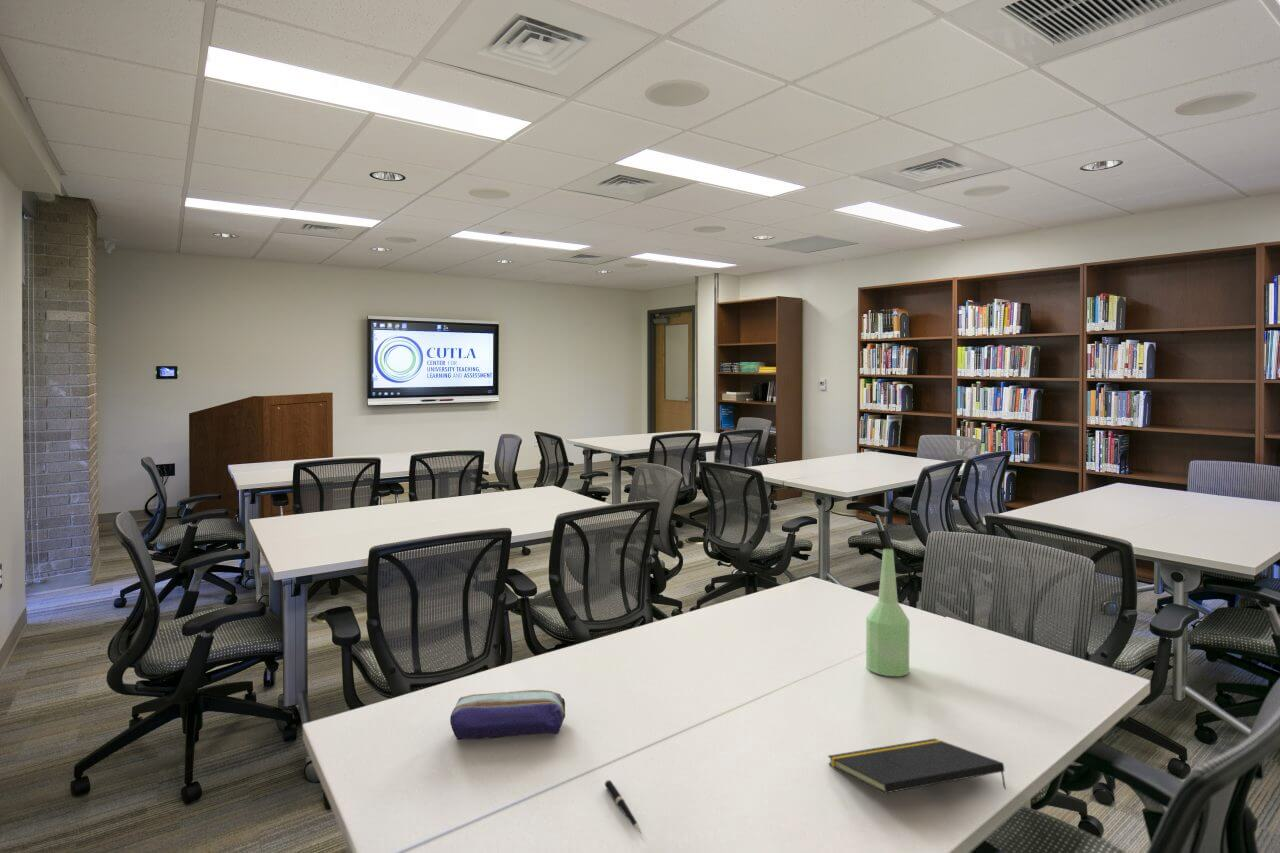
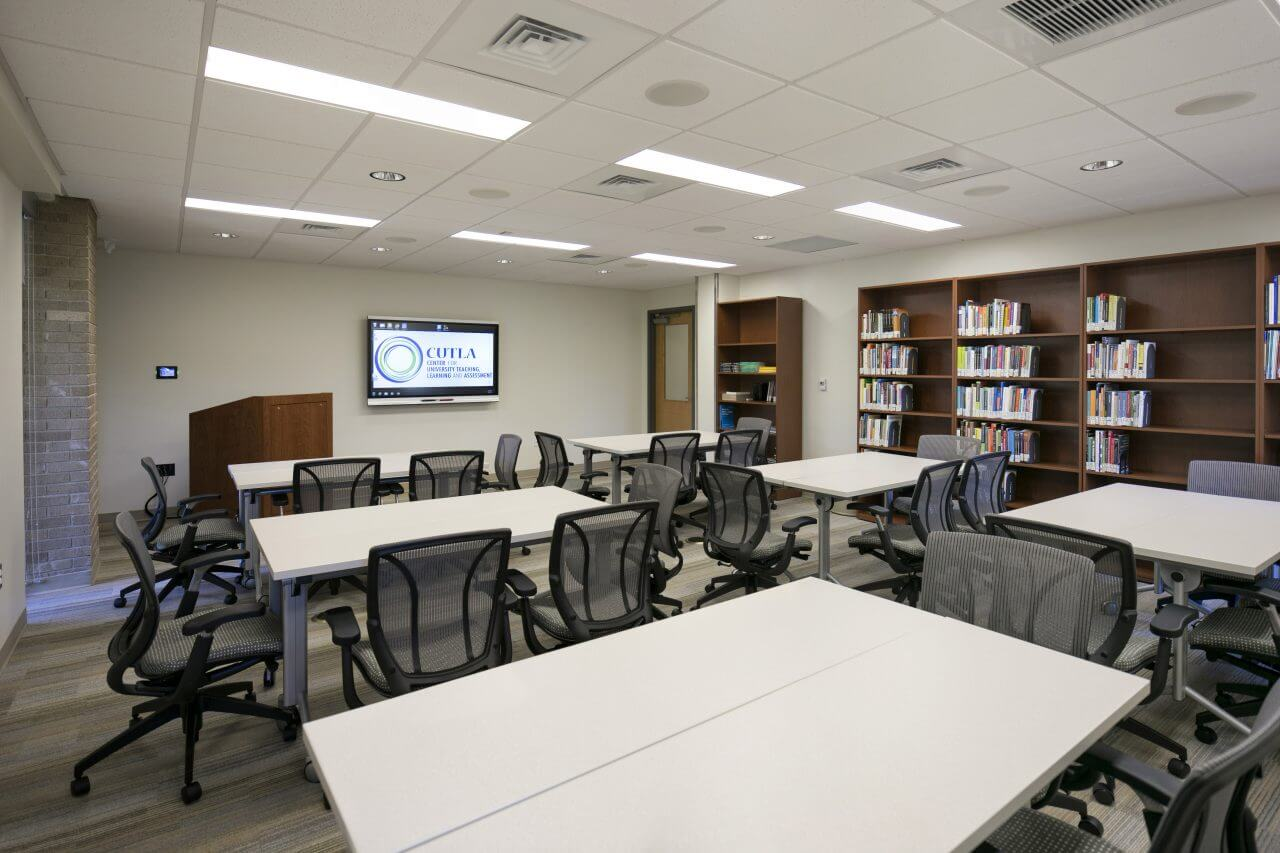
- pencil case [449,689,566,741]
- bottle [865,548,911,677]
- pen [604,779,642,834]
- notepad [827,738,1008,794]
